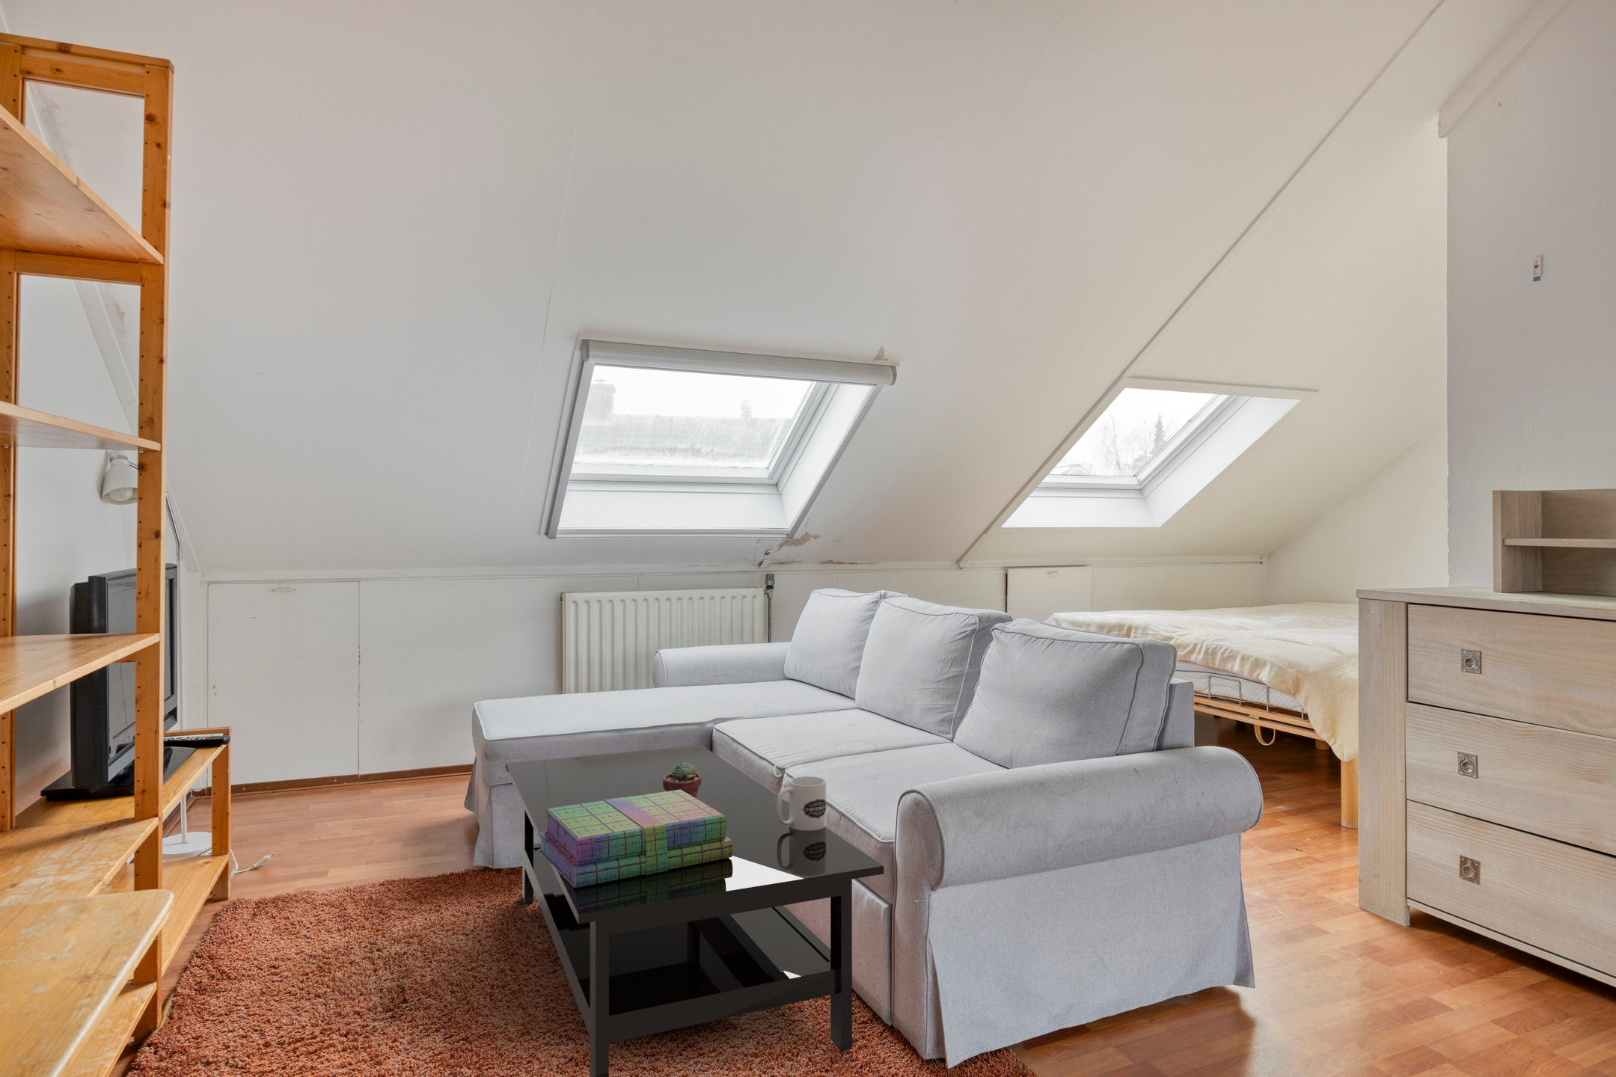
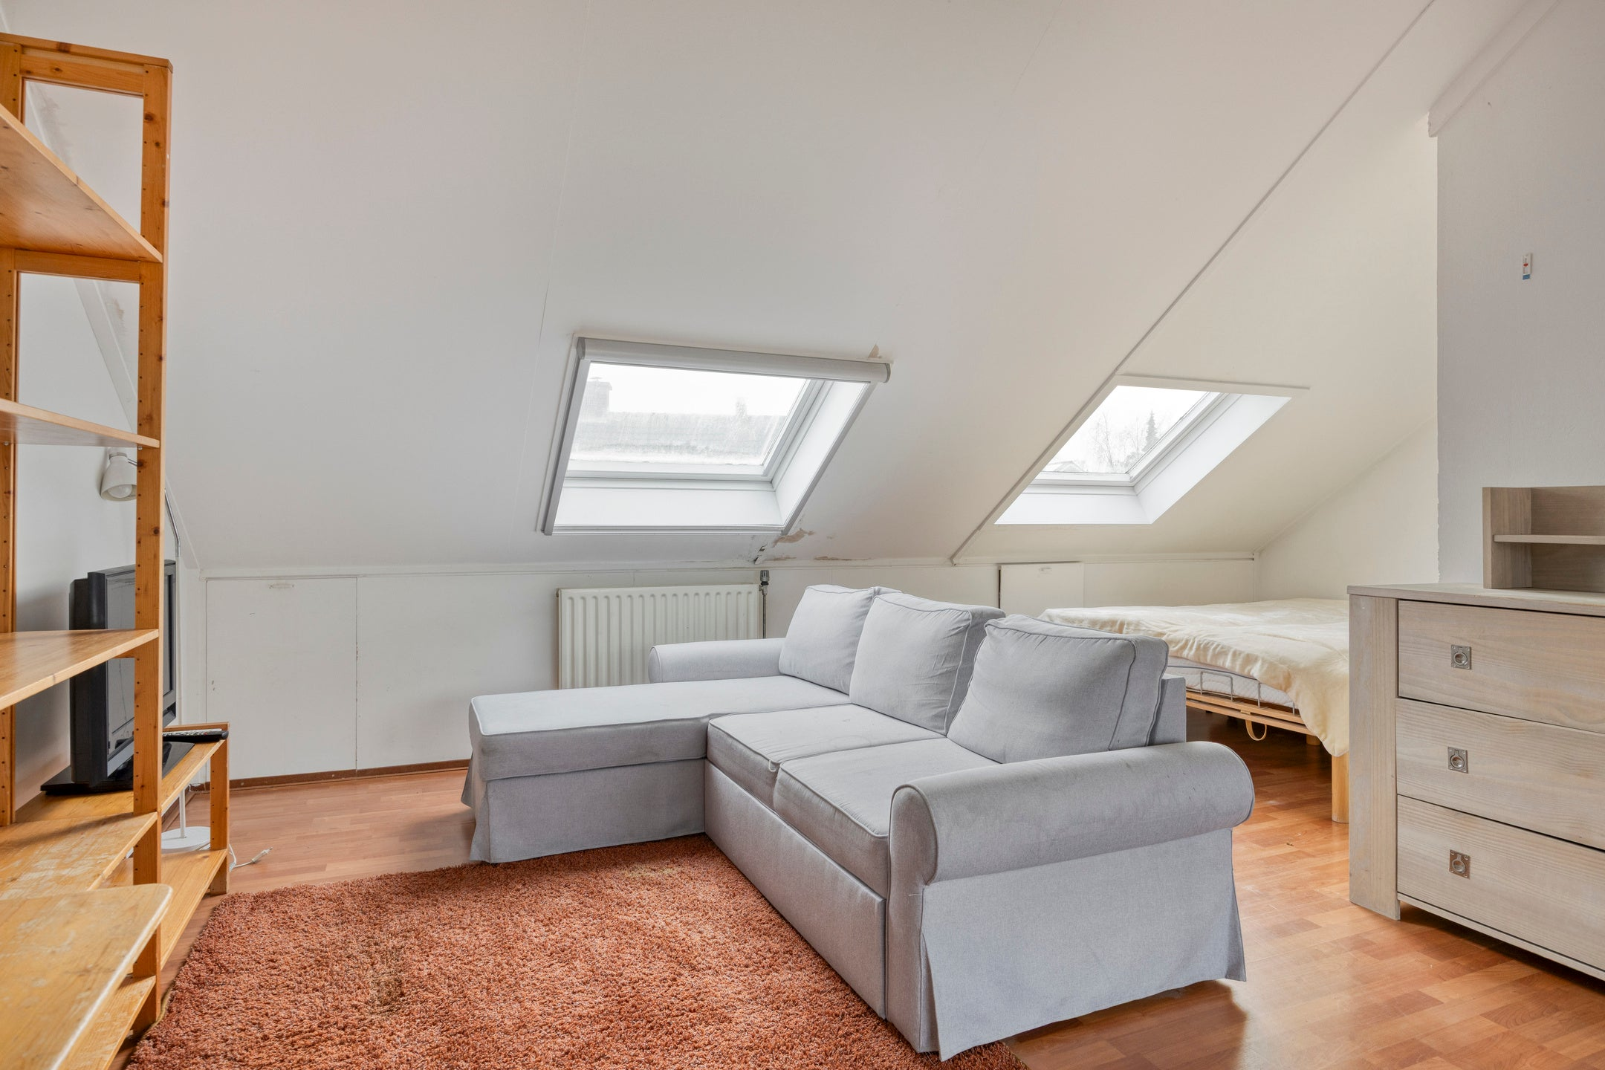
- stack of books [537,790,733,888]
- potted succulent [663,762,701,798]
- coffee table [505,745,884,1077]
- mug [777,775,827,831]
